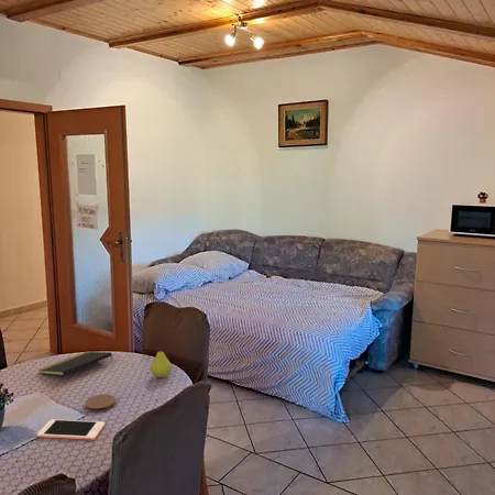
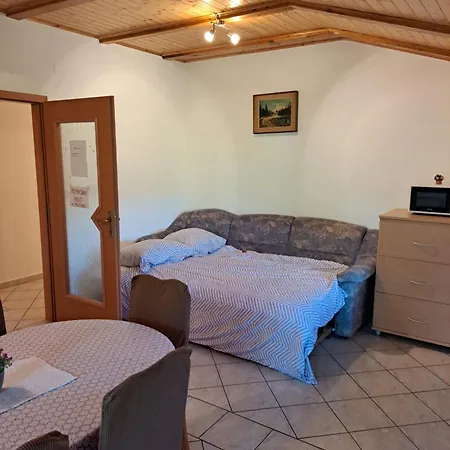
- fruit [150,346,173,378]
- coaster [84,393,117,414]
- cell phone [36,418,107,441]
- notepad [37,351,114,376]
